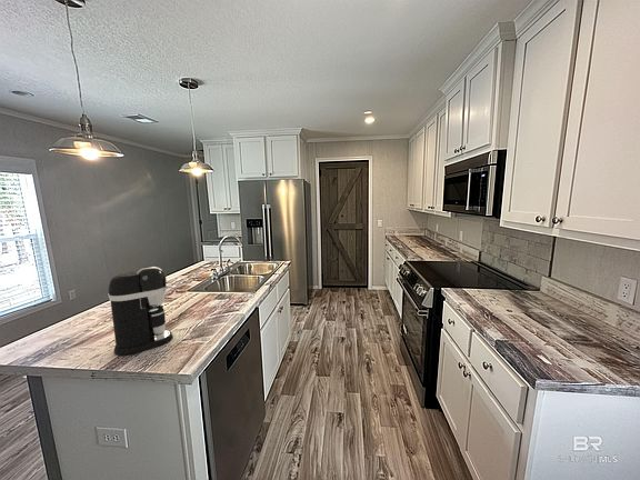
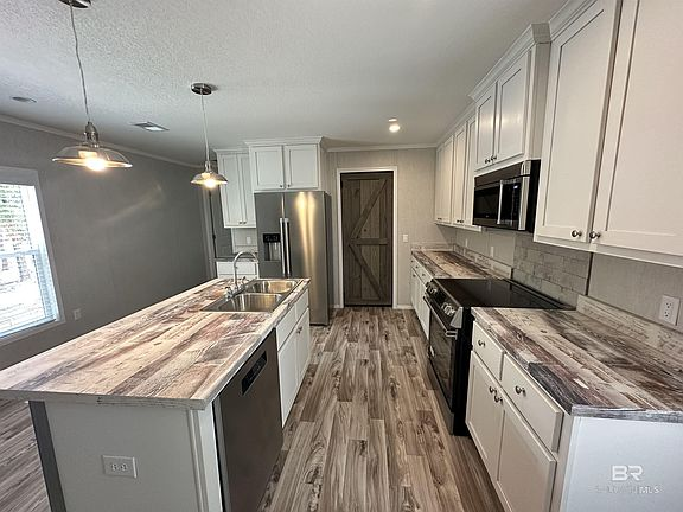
- coffee maker [107,266,174,357]
